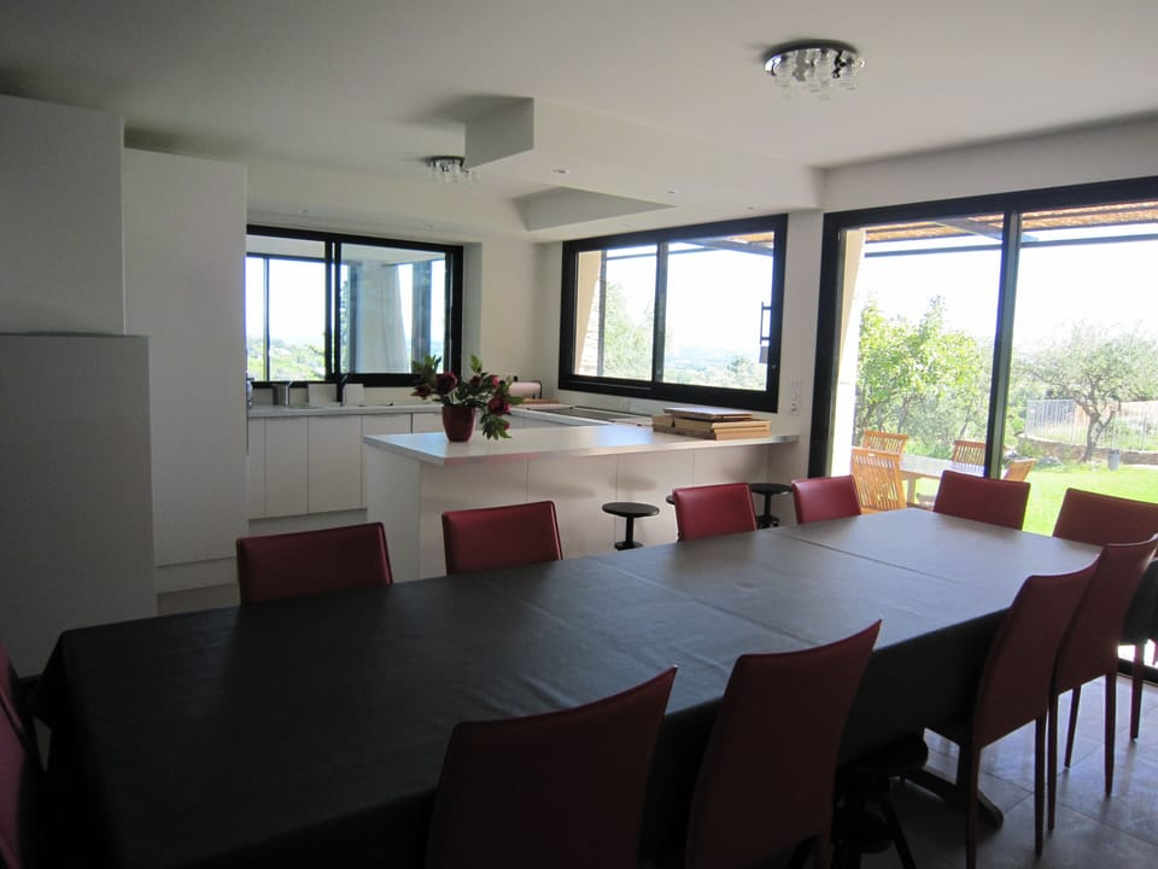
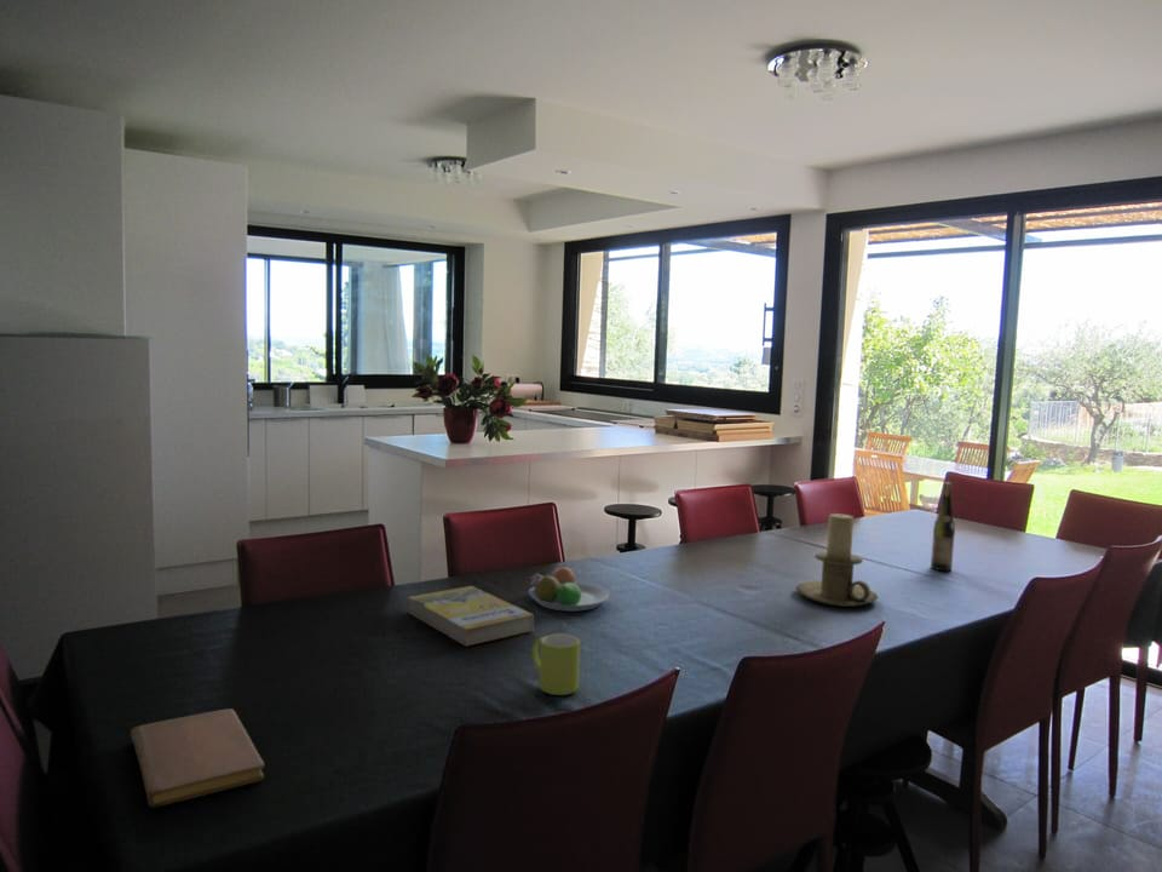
+ mug [531,632,581,696]
+ fruit bowl [528,564,611,613]
+ candle holder [794,512,880,608]
+ notebook [130,707,266,809]
+ book [407,585,535,647]
+ wine bottle [930,481,956,572]
